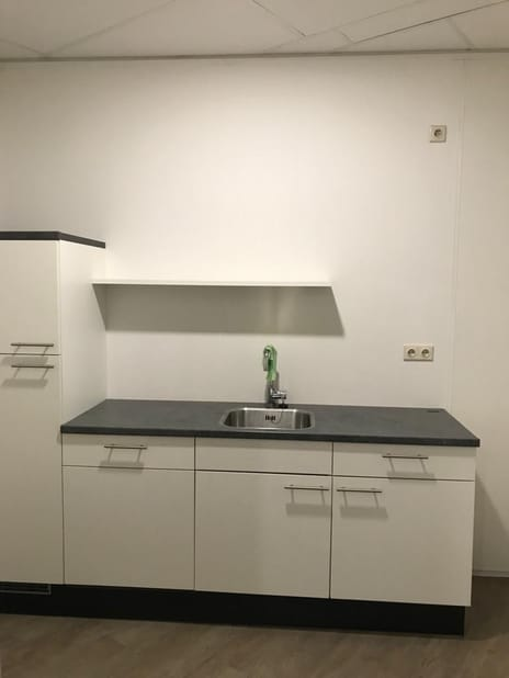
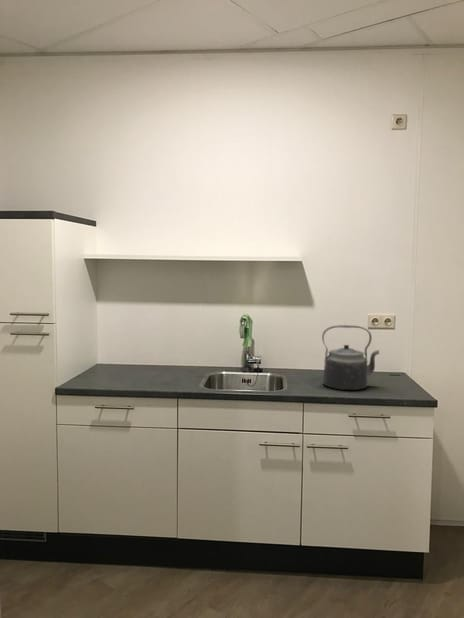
+ kettle [321,324,380,391]
